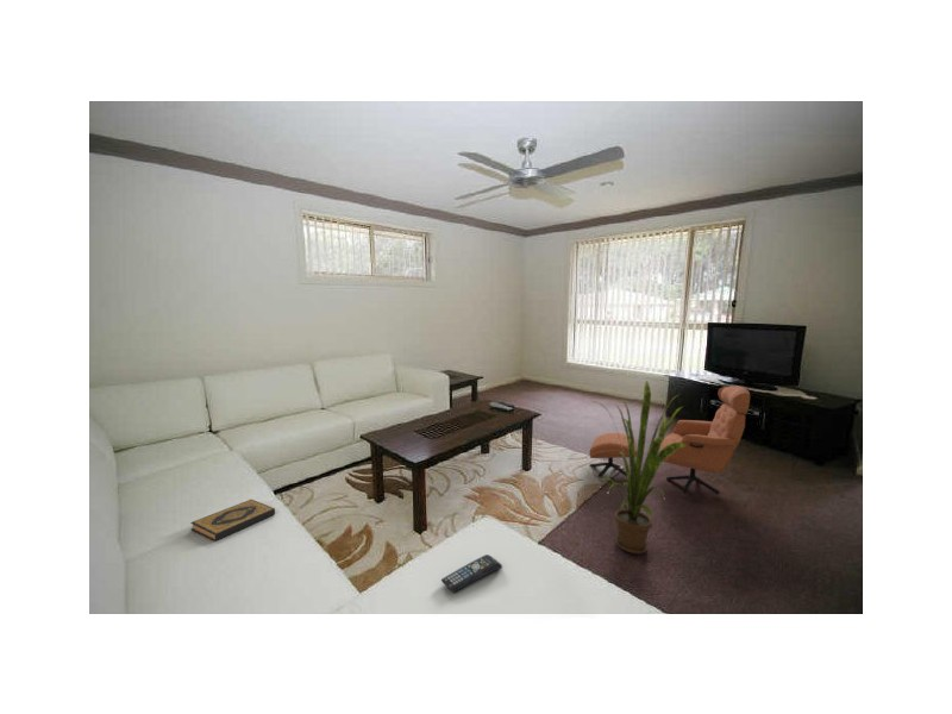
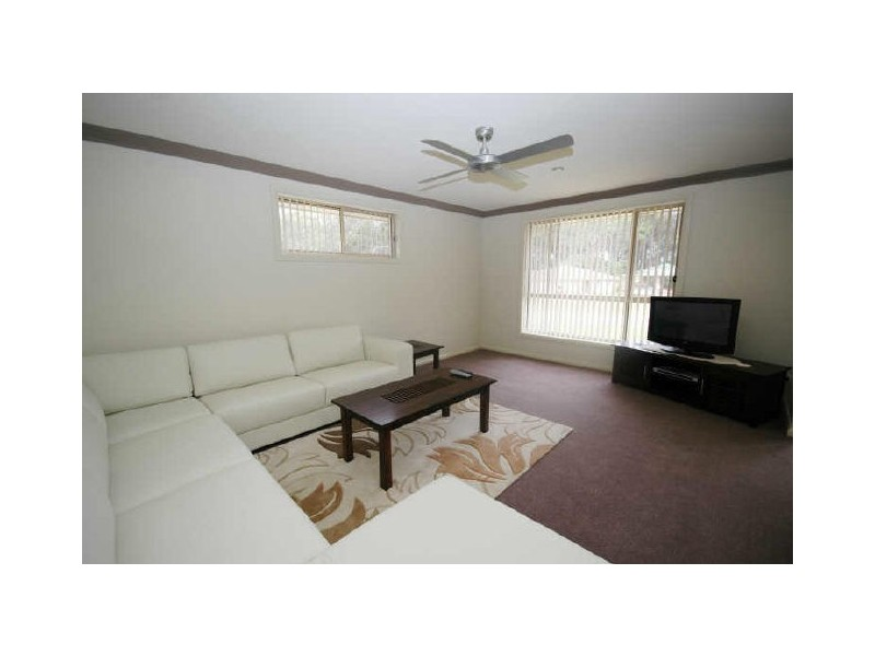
- armchair [588,384,751,495]
- remote control [440,553,503,594]
- house plant [591,380,687,555]
- hardback book [189,499,276,543]
